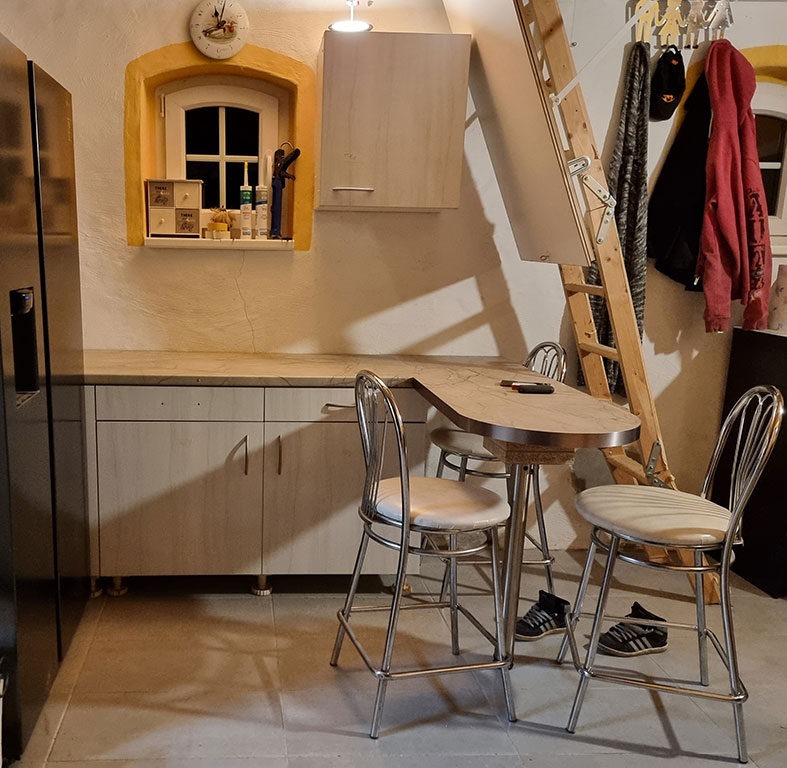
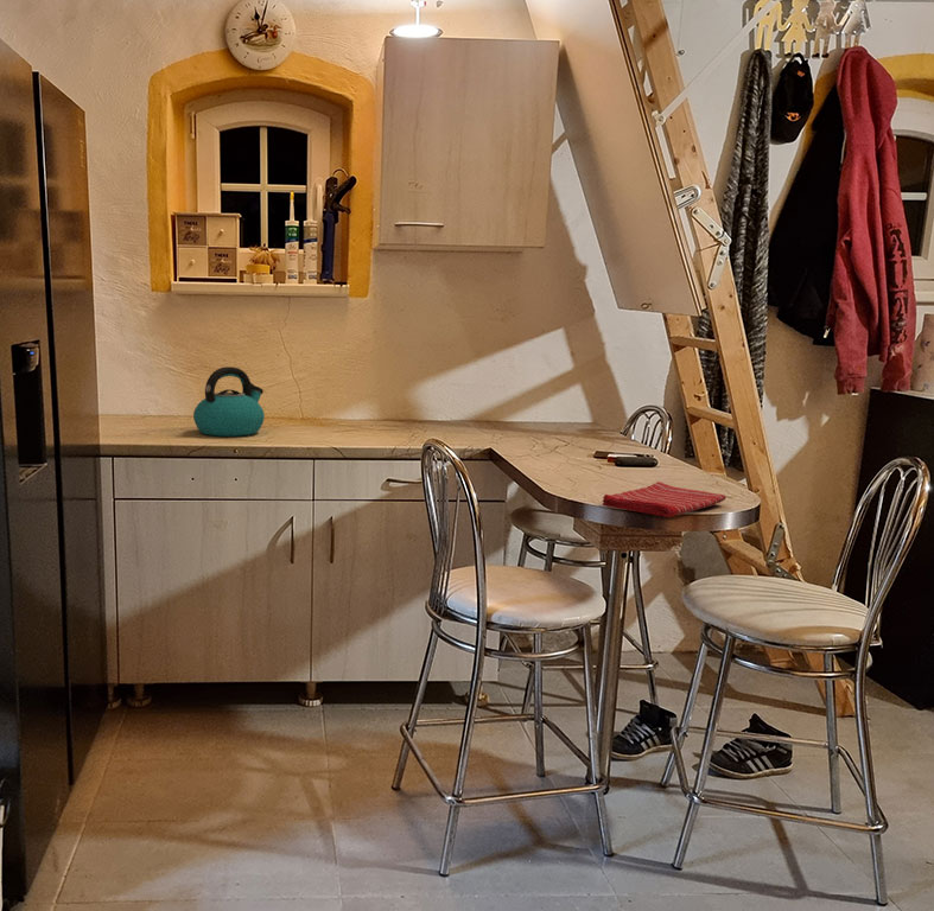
+ dish towel [602,480,727,518]
+ kettle [192,365,266,438]
